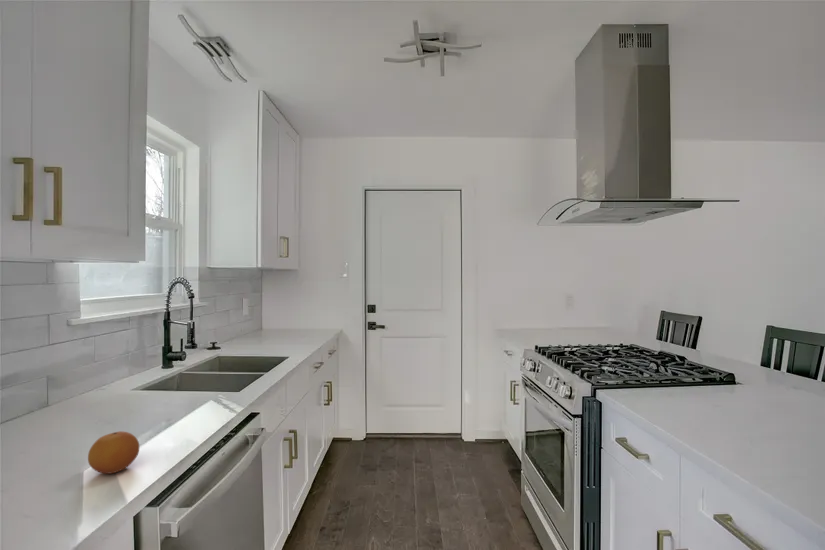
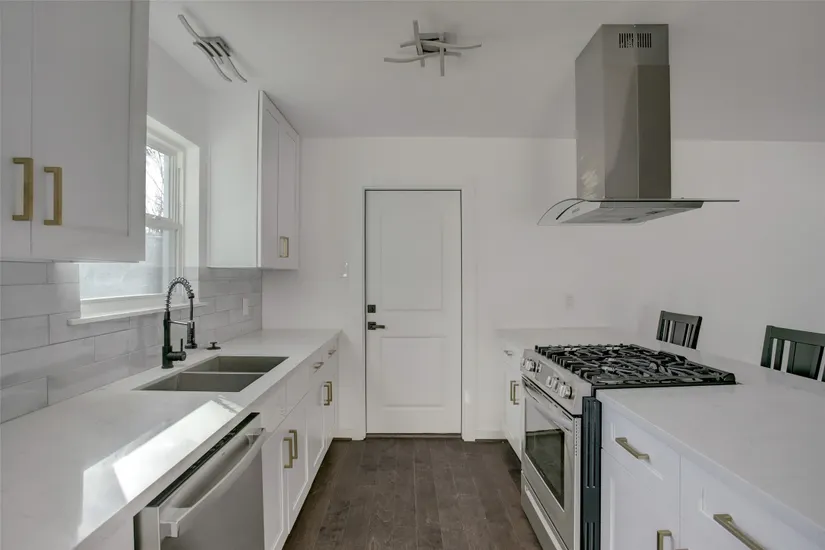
- fruit [87,430,140,475]
